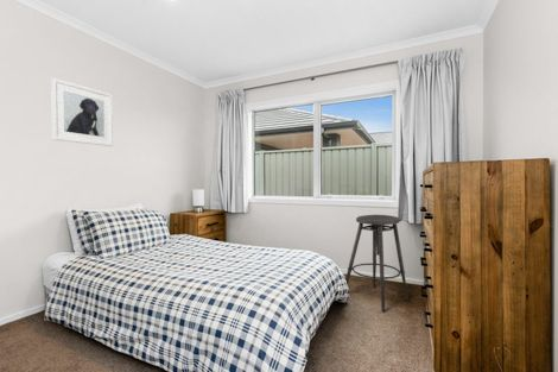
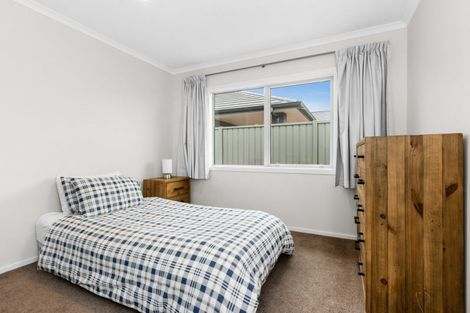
- stool [344,214,410,313]
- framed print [50,77,114,147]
